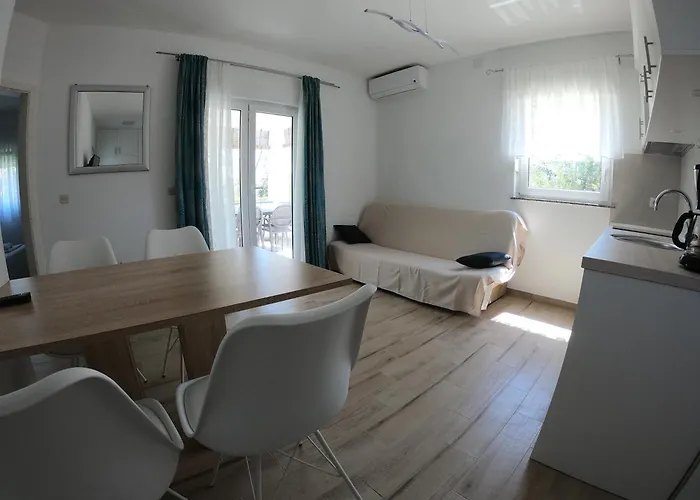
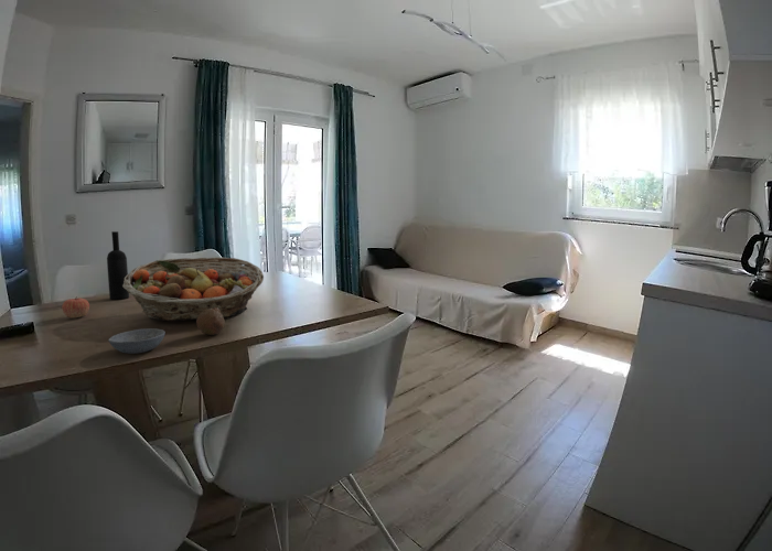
+ fruit [195,307,226,336]
+ bowl [107,327,167,355]
+ wine bottle [106,230,130,300]
+ apple [61,295,90,320]
+ fruit basket [122,256,265,322]
